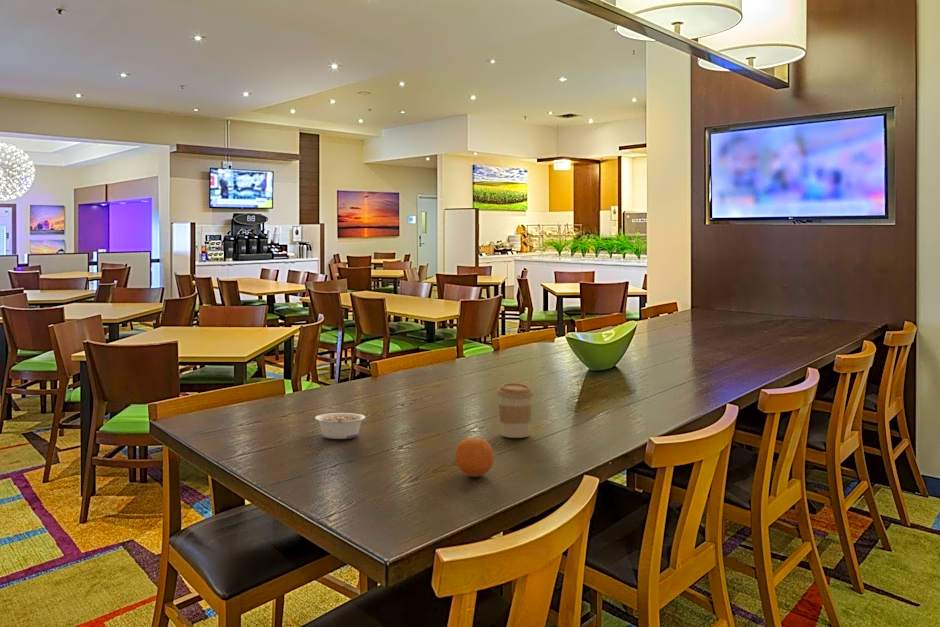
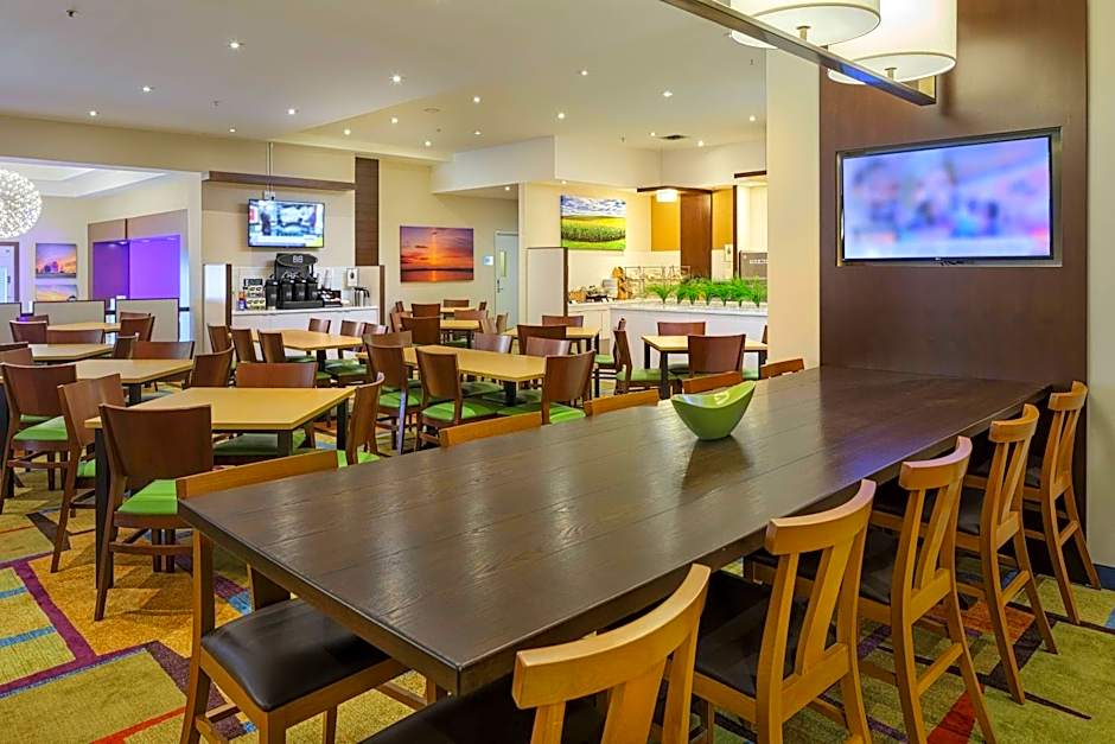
- legume [314,412,366,440]
- coffee cup [496,382,535,439]
- fruit [454,437,495,478]
